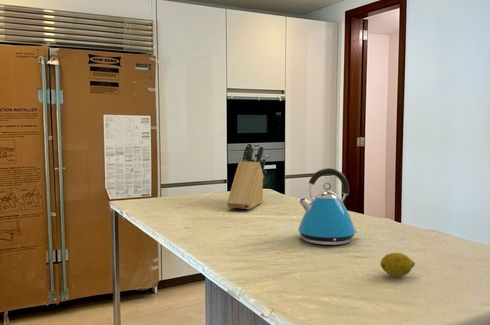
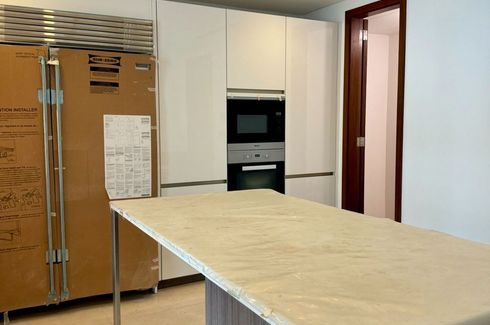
- kettle [297,167,360,246]
- fruit [379,252,416,277]
- knife block [226,142,267,210]
